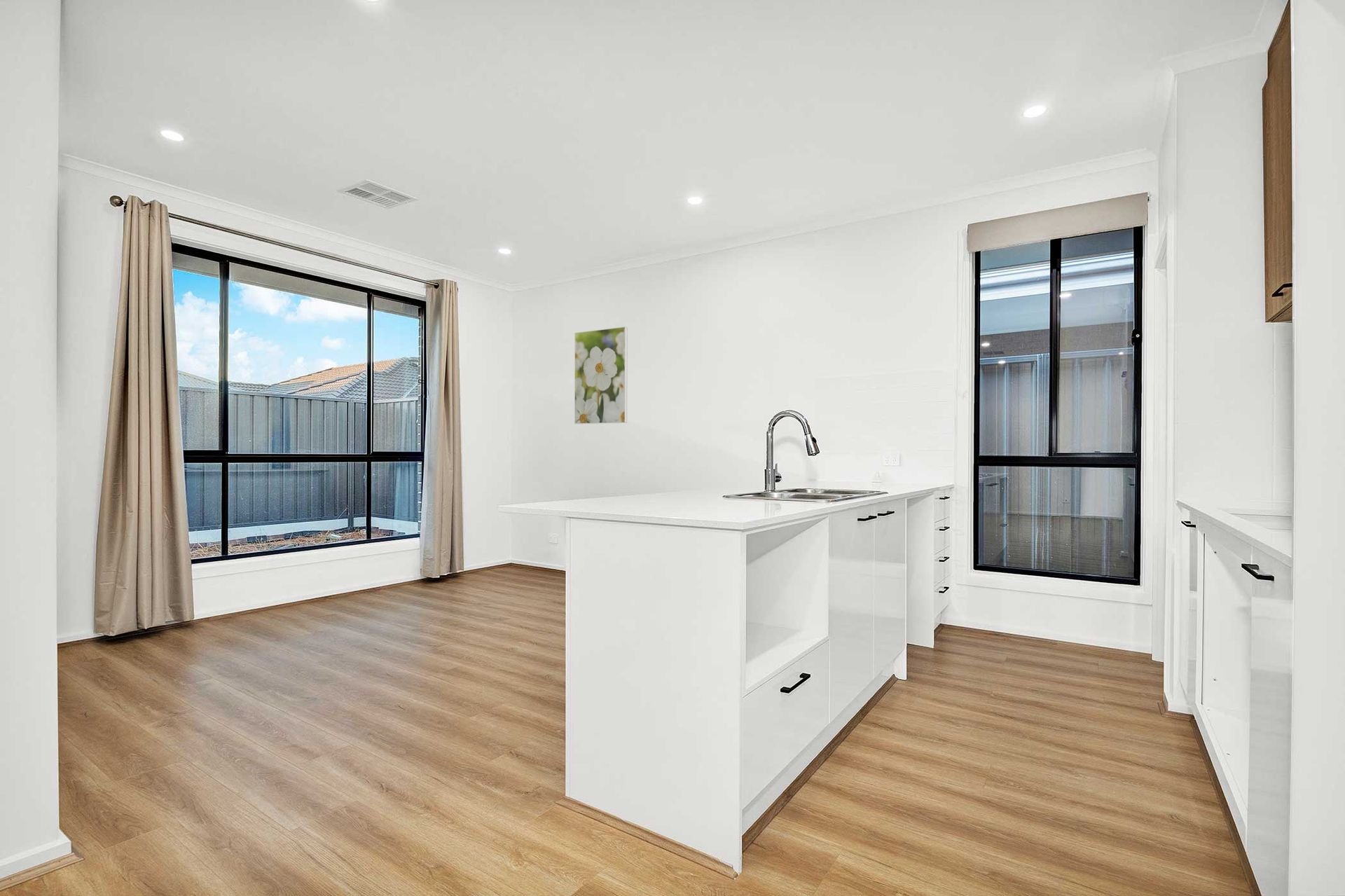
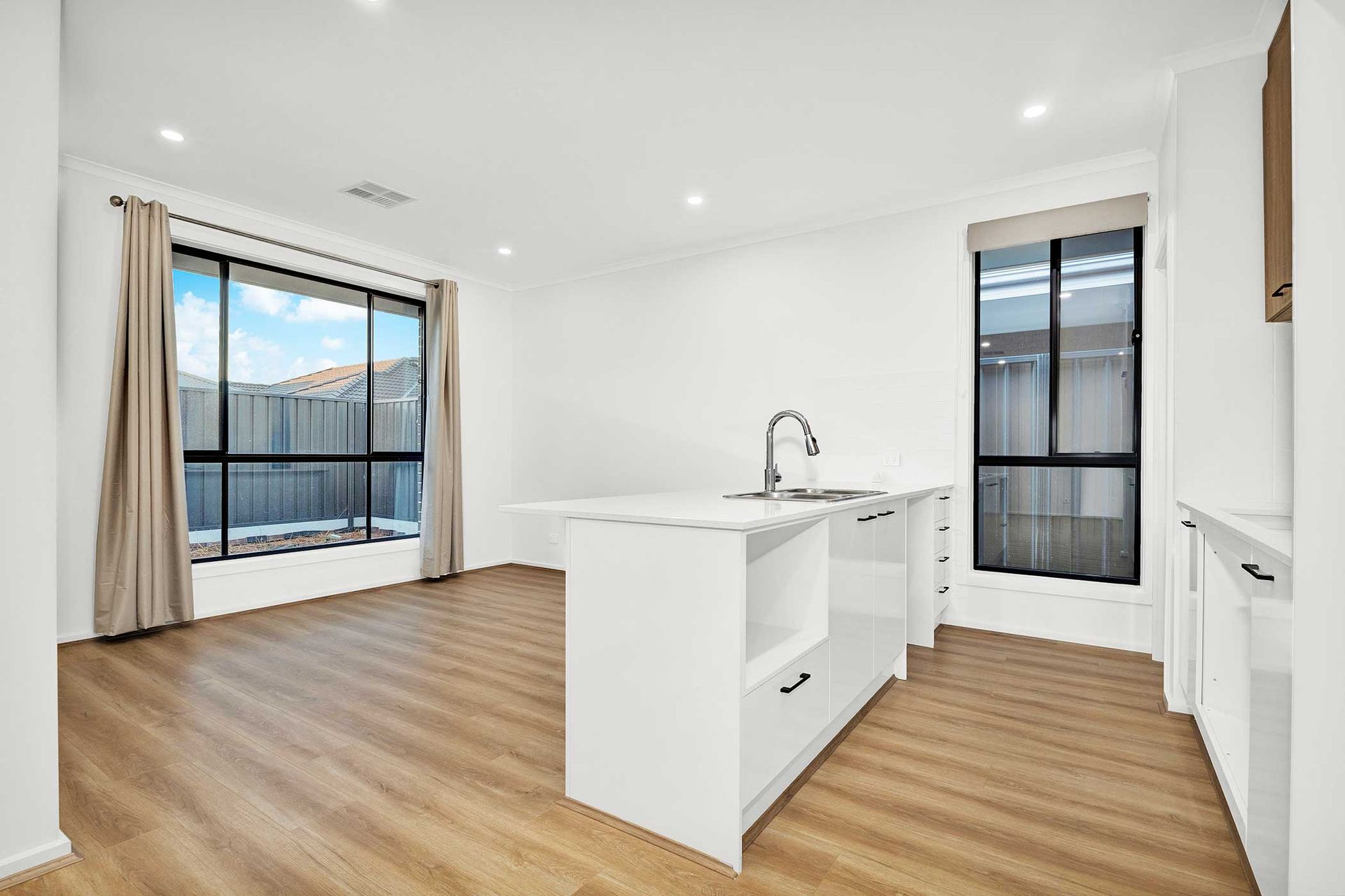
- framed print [574,326,628,425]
